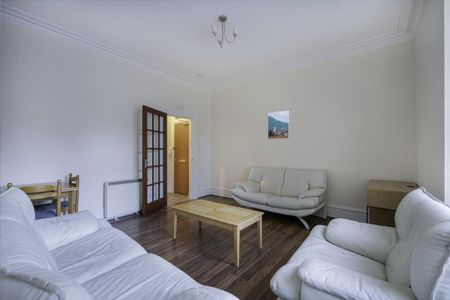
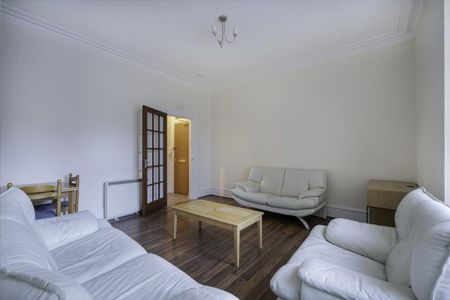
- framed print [267,109,290,140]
